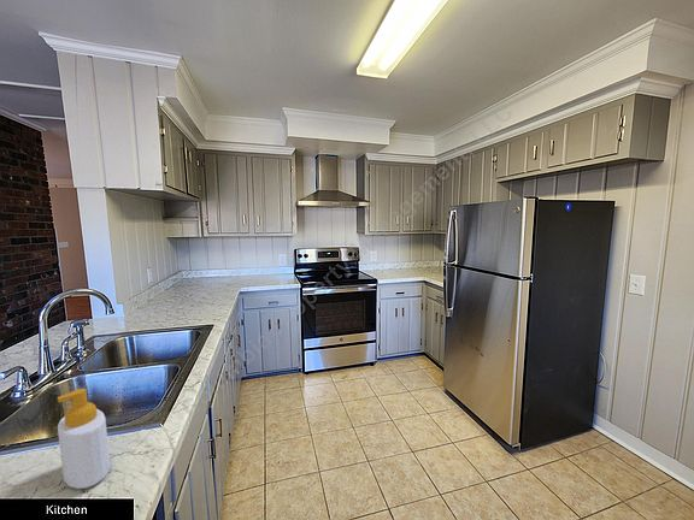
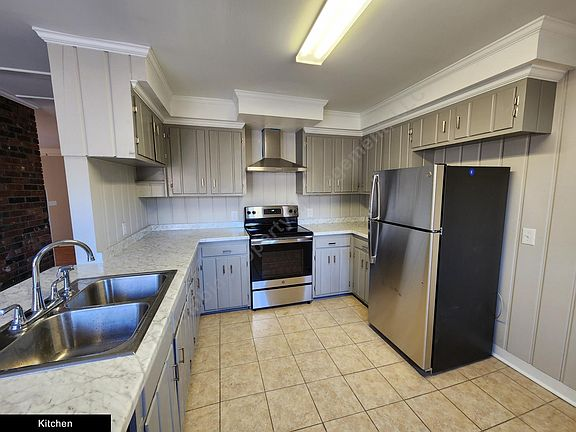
- soap bottle [57,388,111,490]
